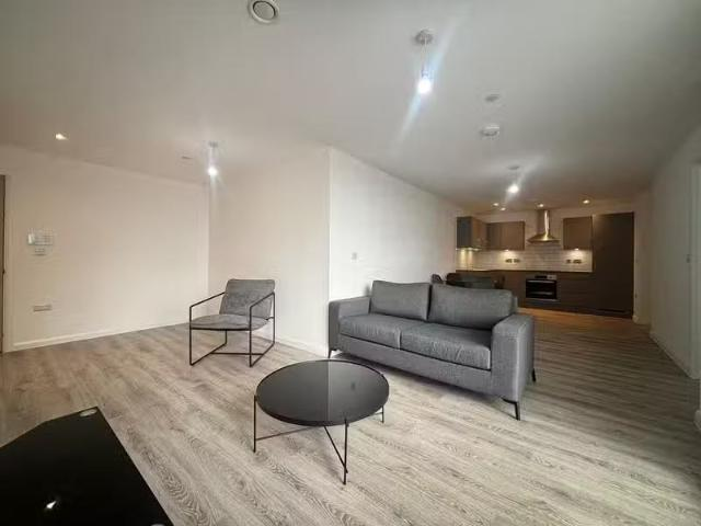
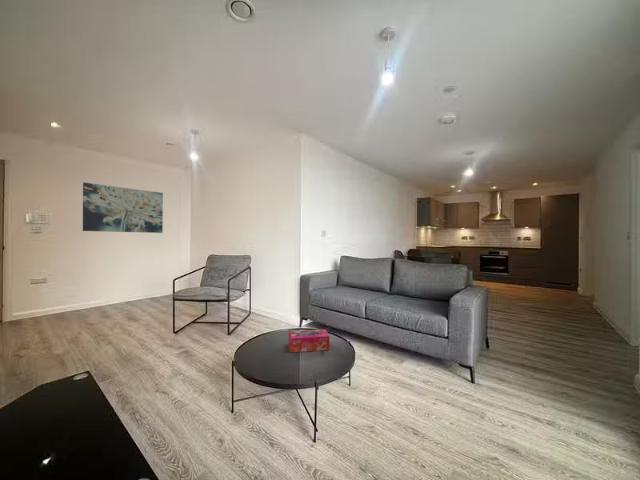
+ tissue box [288,328,330,353]
+ wall art [82,181,164,234]
